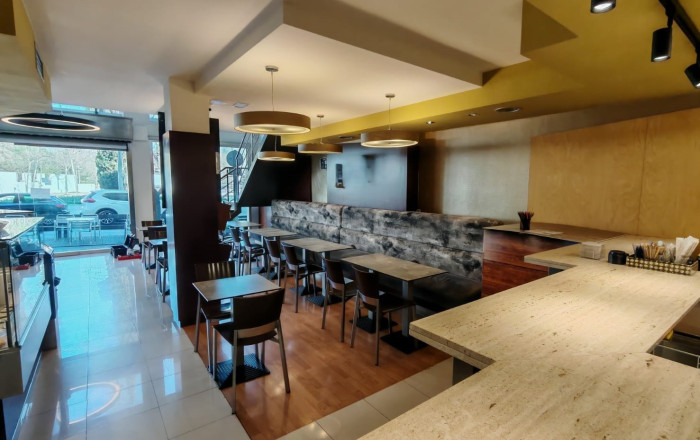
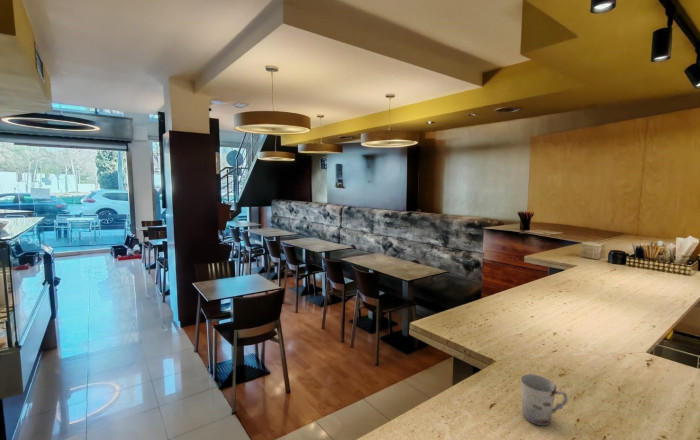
+ cup [519,373,569,426]
